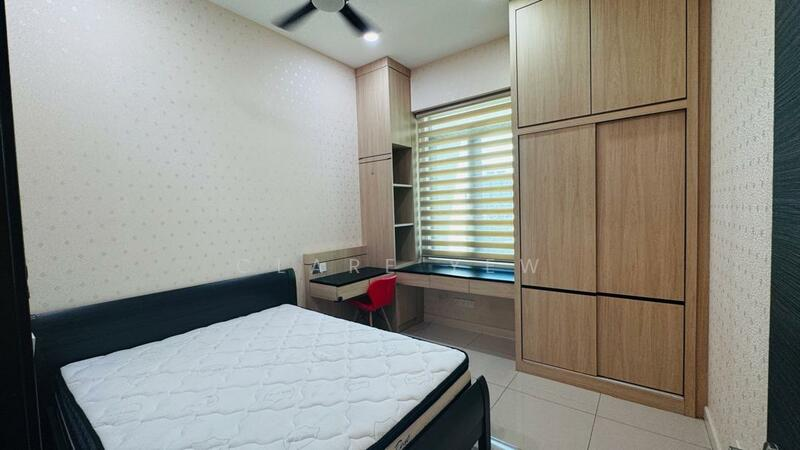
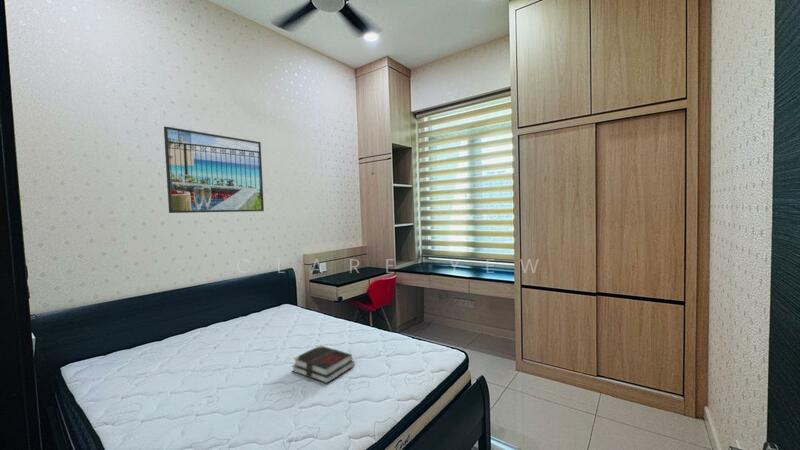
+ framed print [163,125,265,214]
+ book [291,345,355,384]
